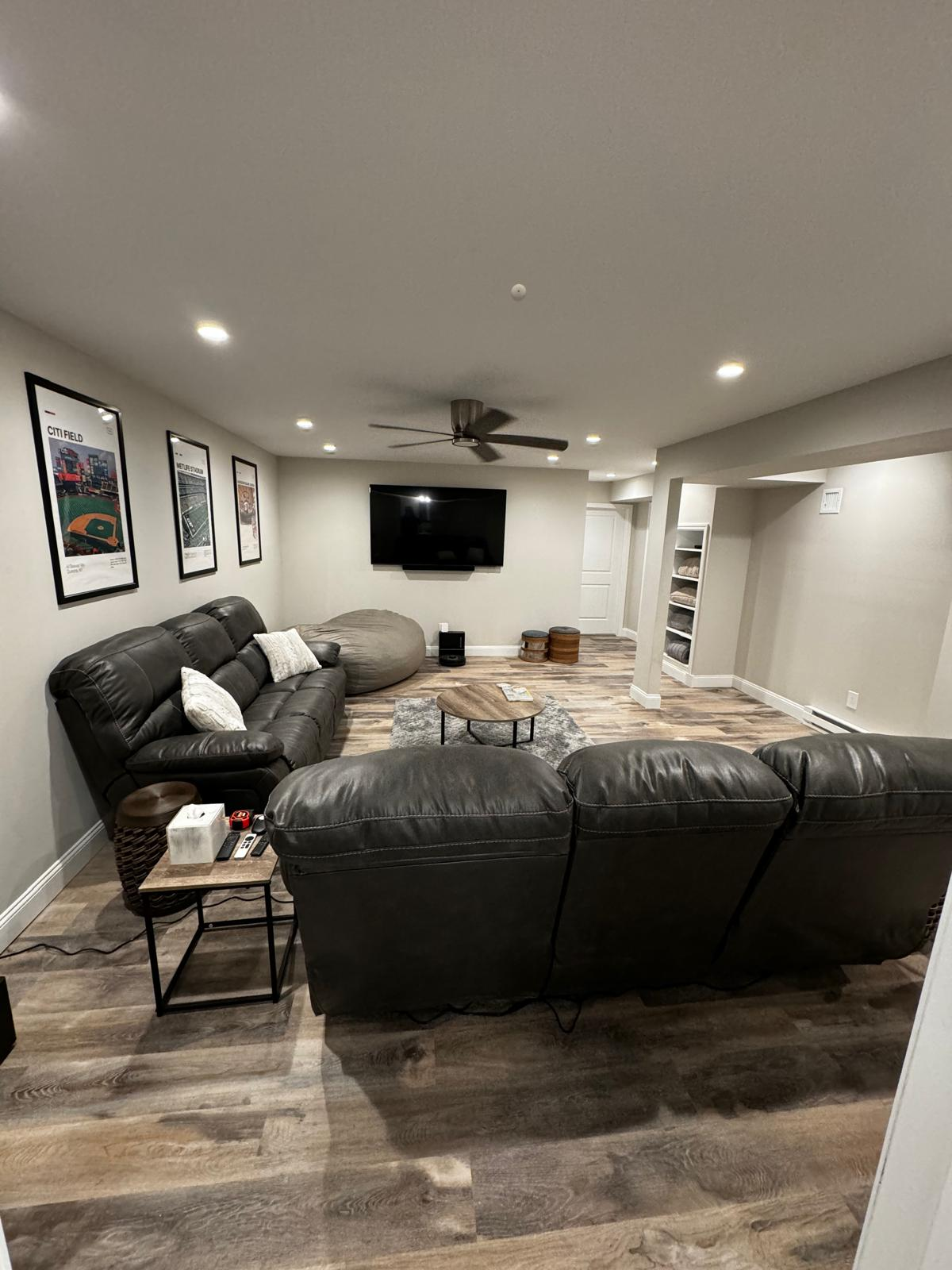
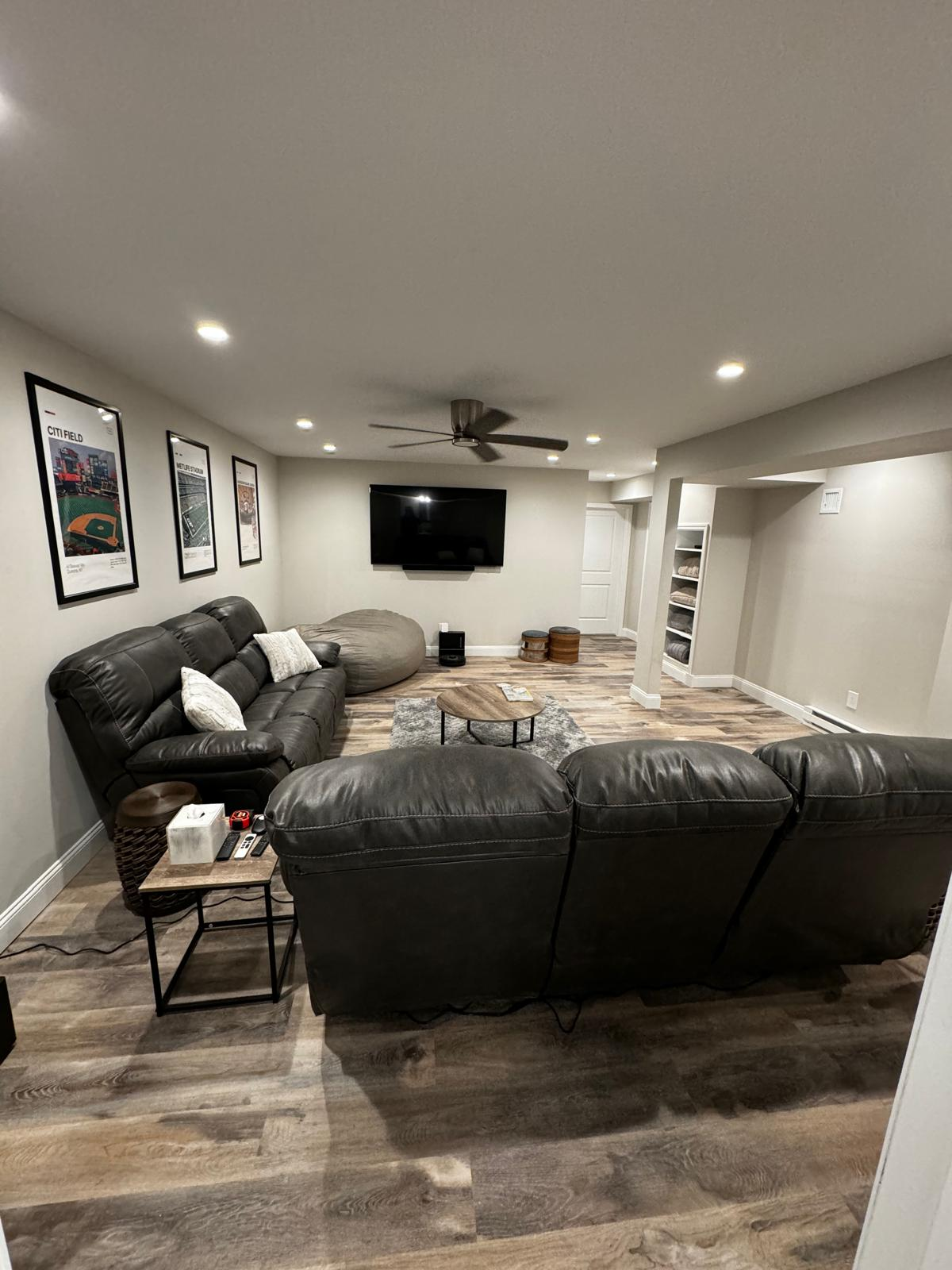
- smoke detector [510,283,527,302]
